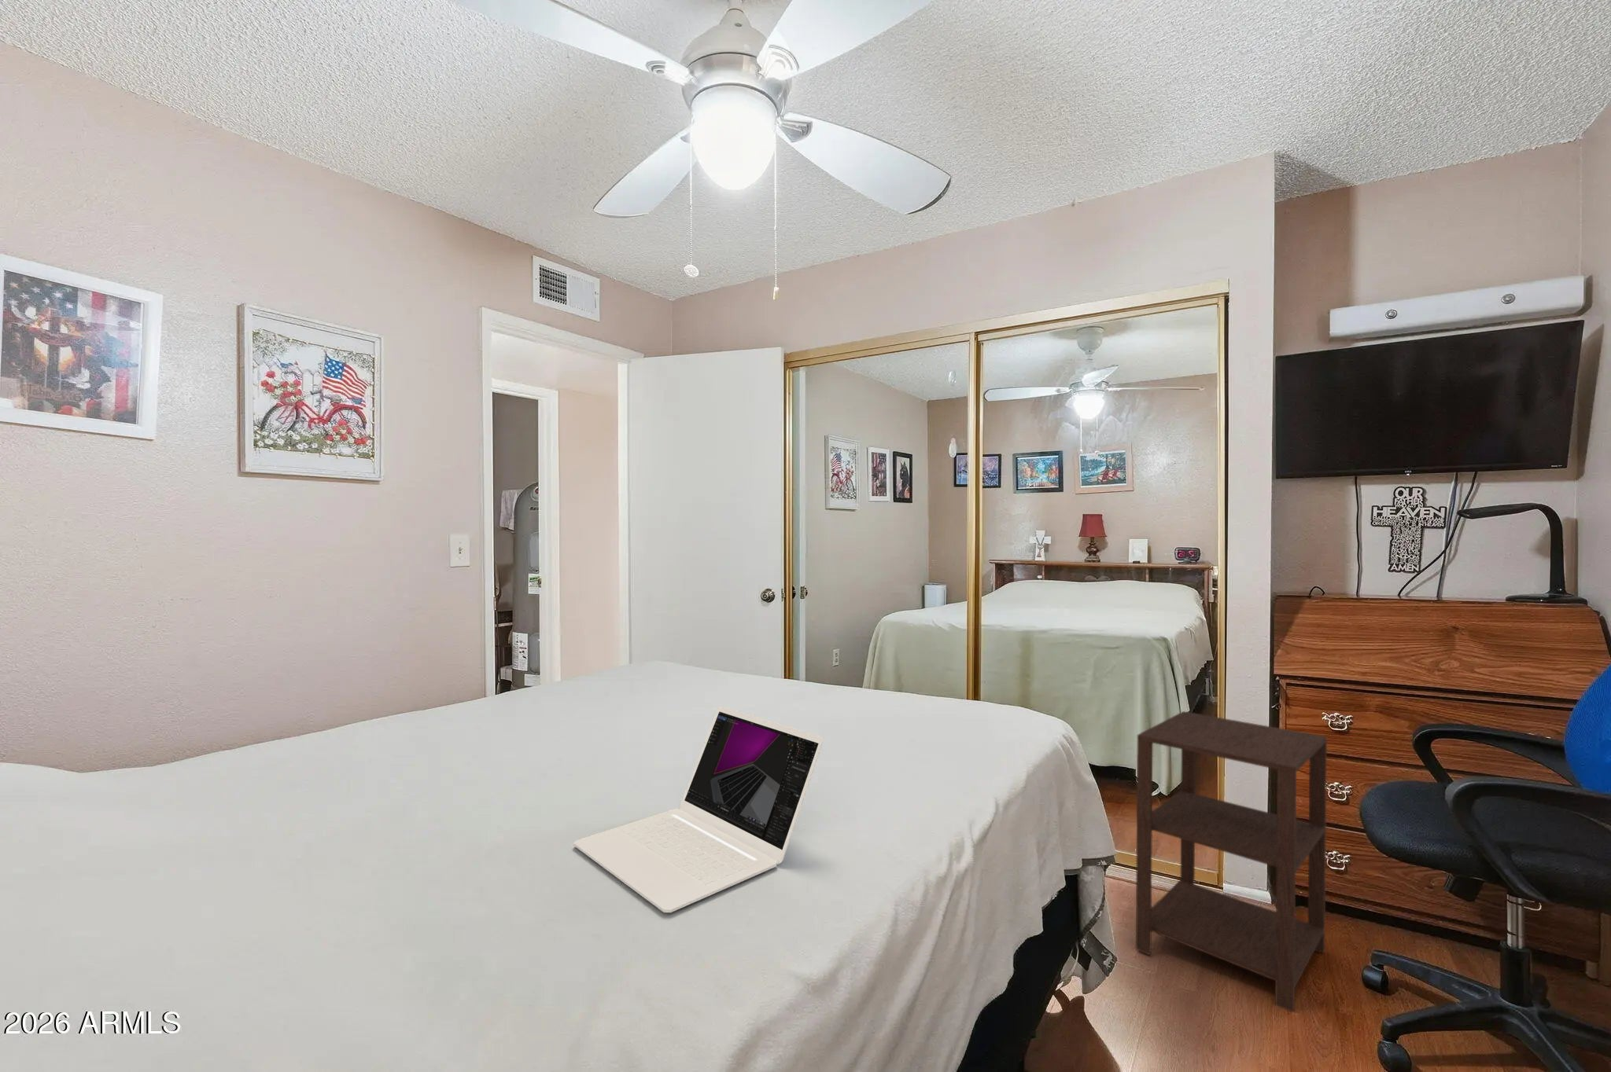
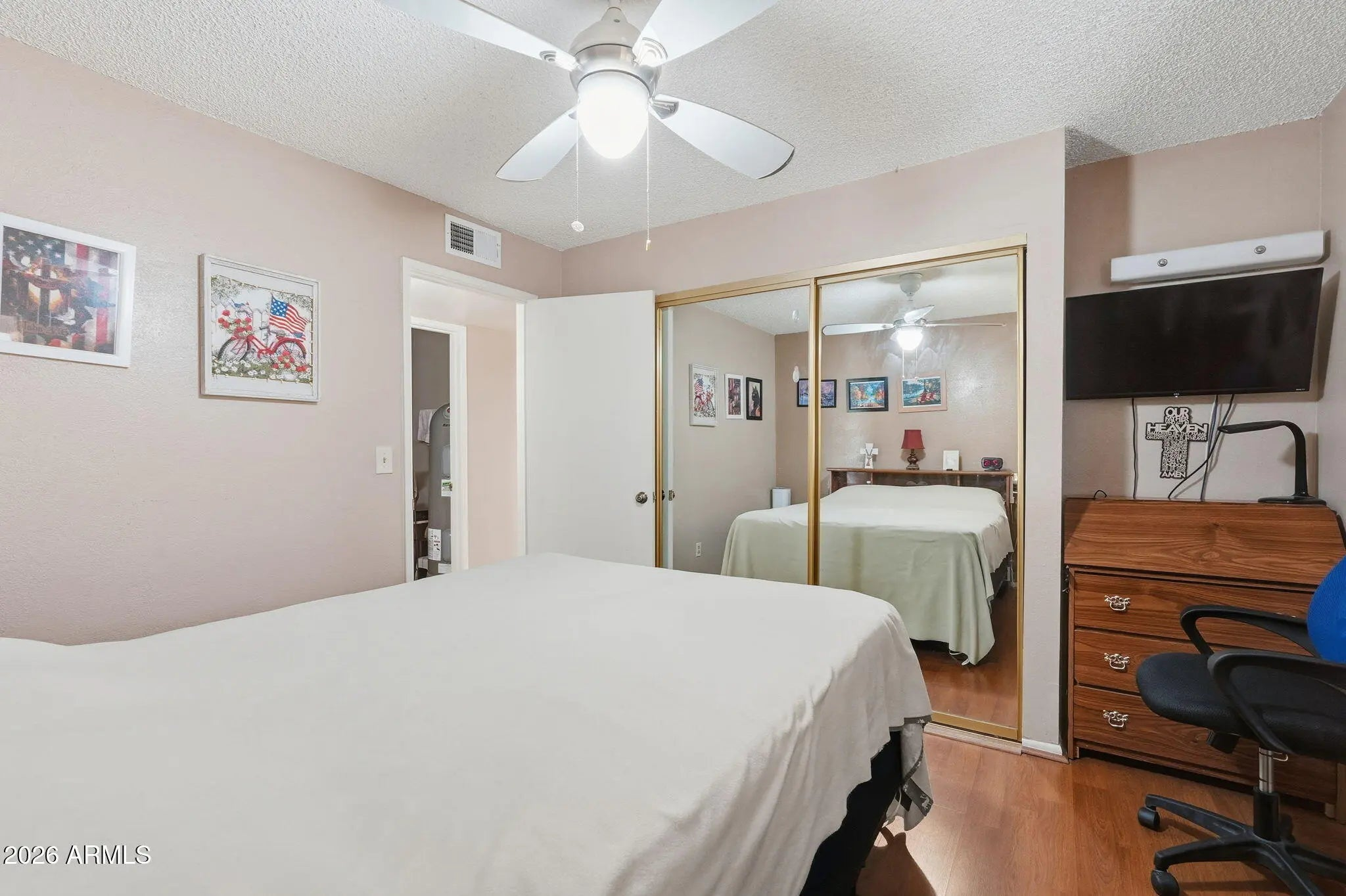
- laptop [572,706,823,913]
- side table [1135,711,1327,1013]
